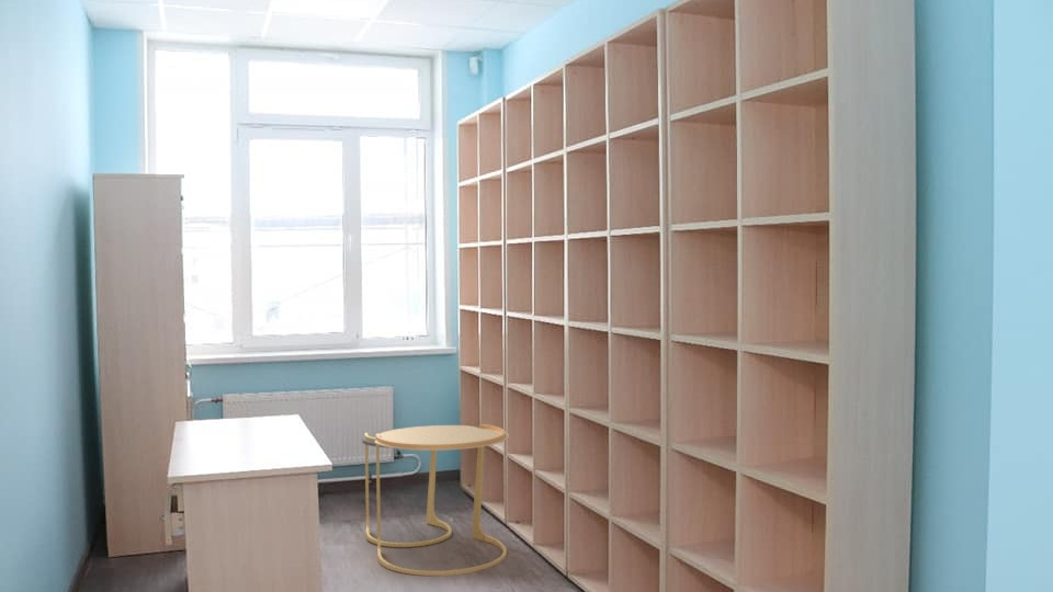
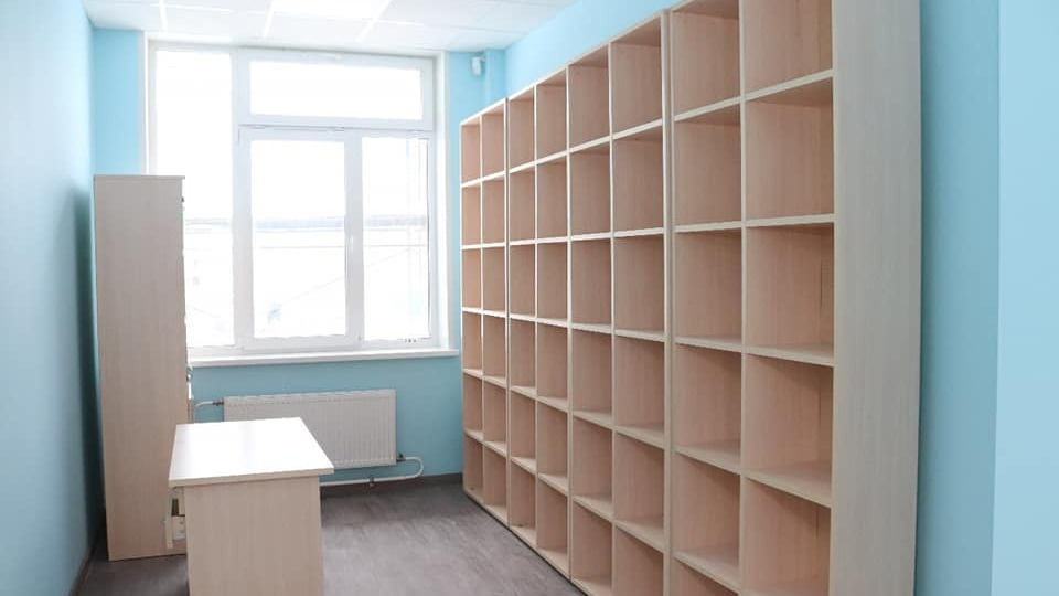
- side table [362,423,510,577]
